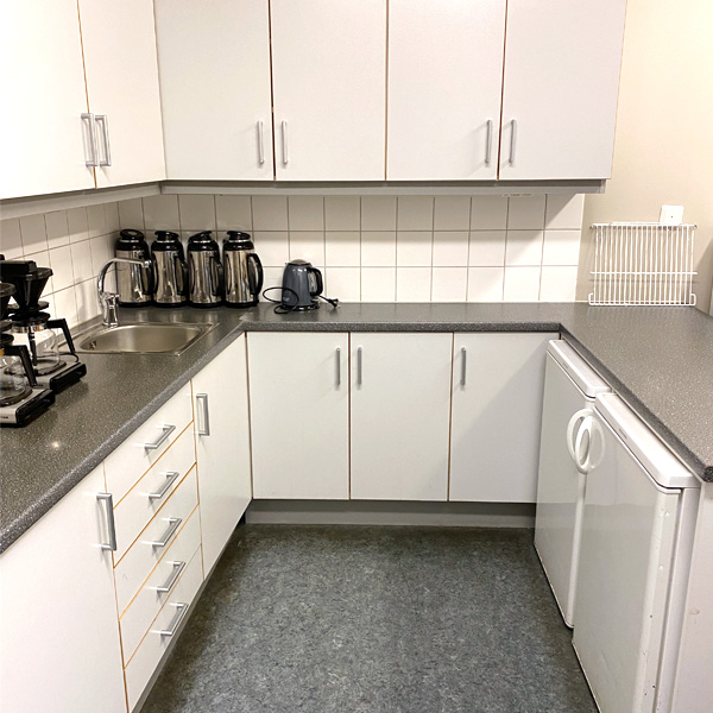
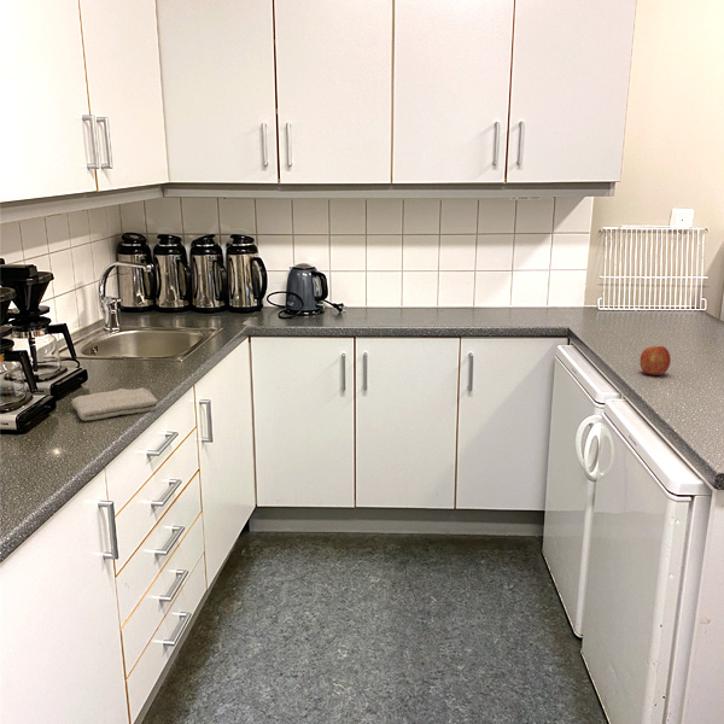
+ fruit [638,345,672,376]
+ washcloth [70,386,159,422]
